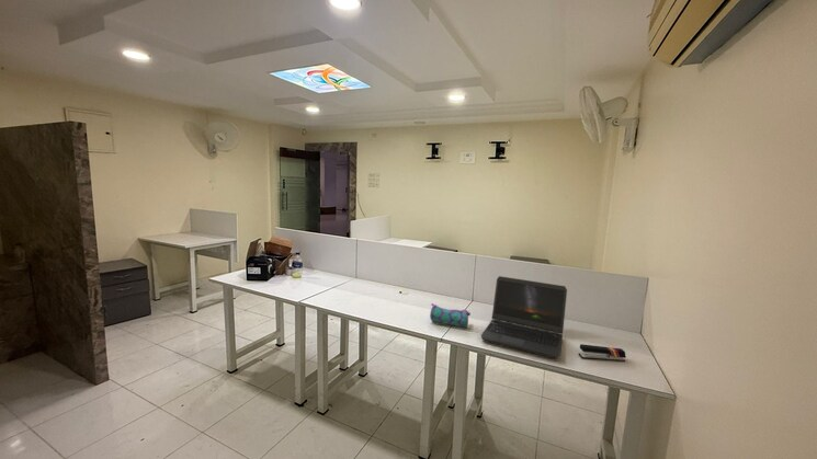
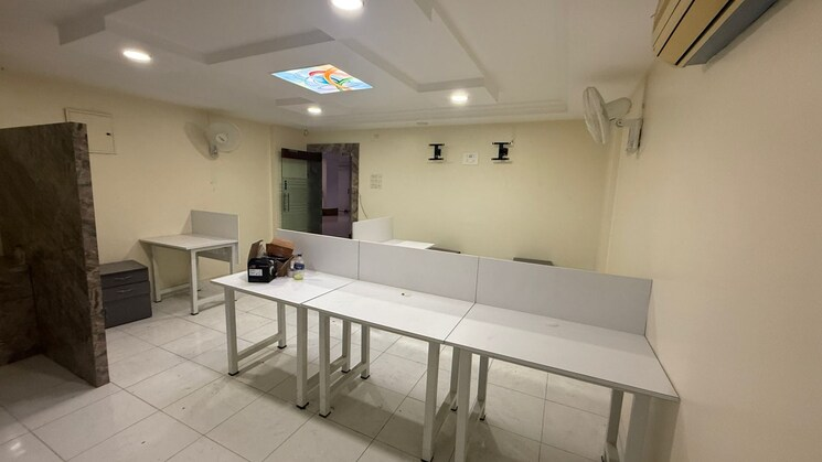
- pencil case [429,302,472,329]
- laptop computer [480,275,568,360]
- stapler [578,343,627,363]
